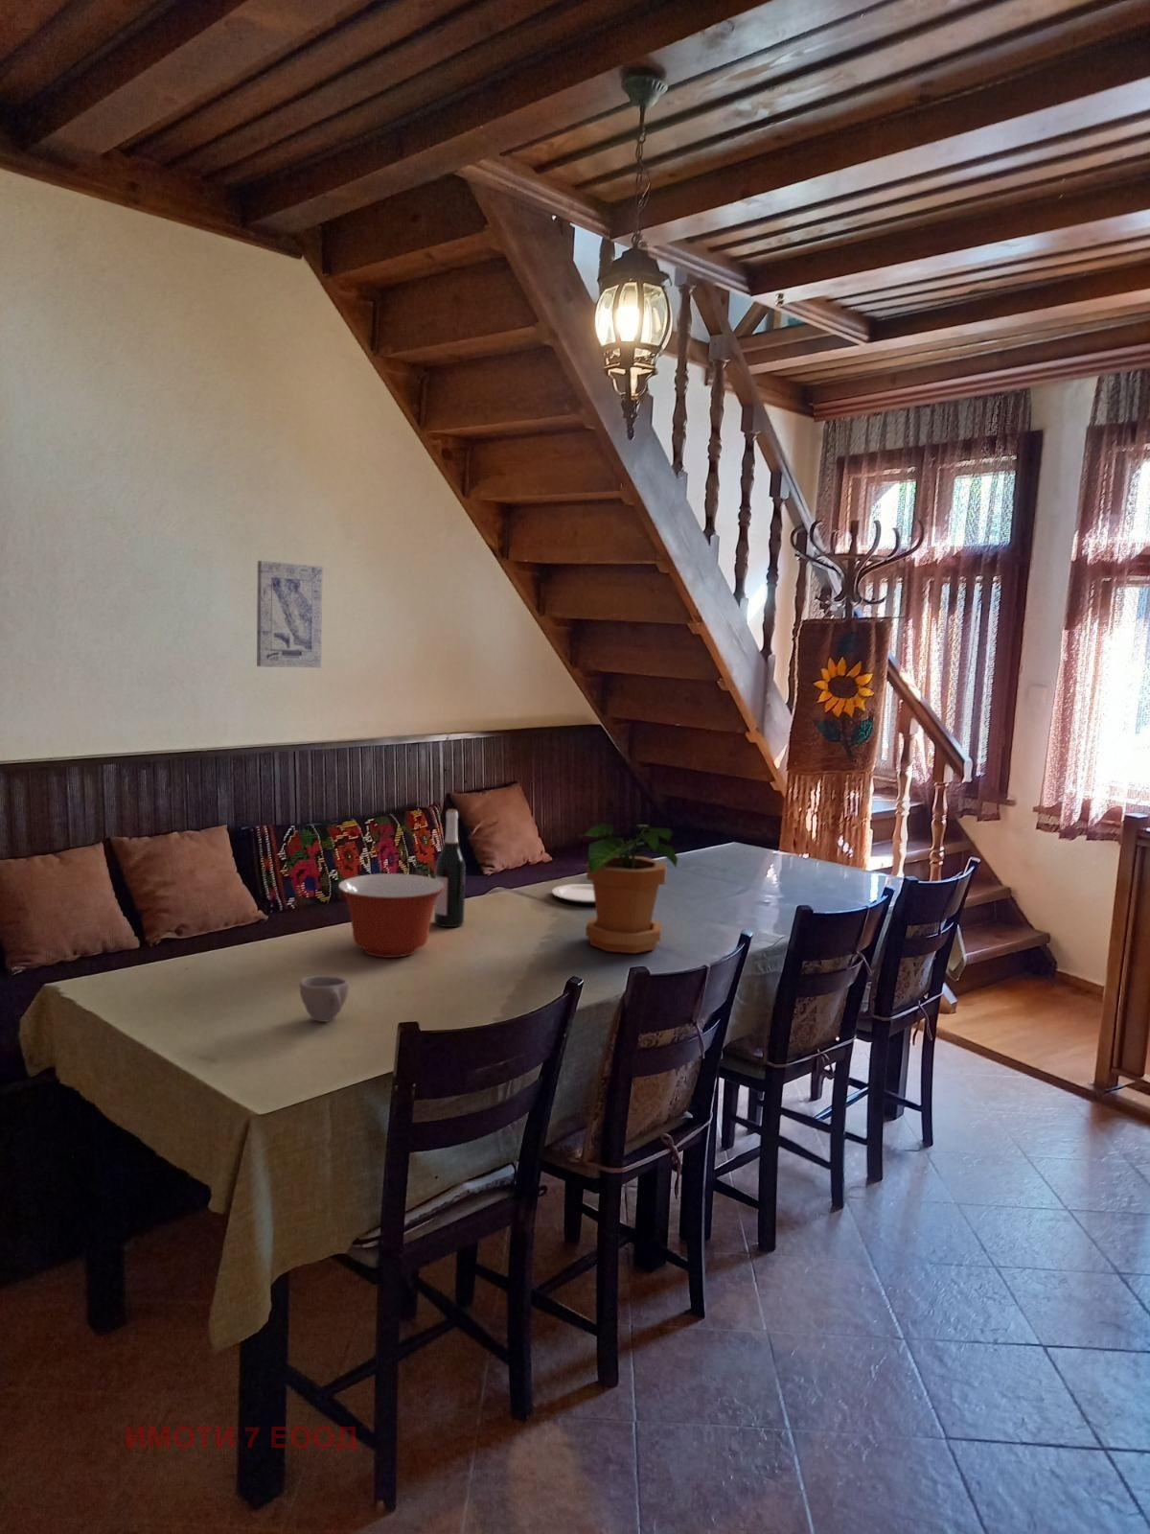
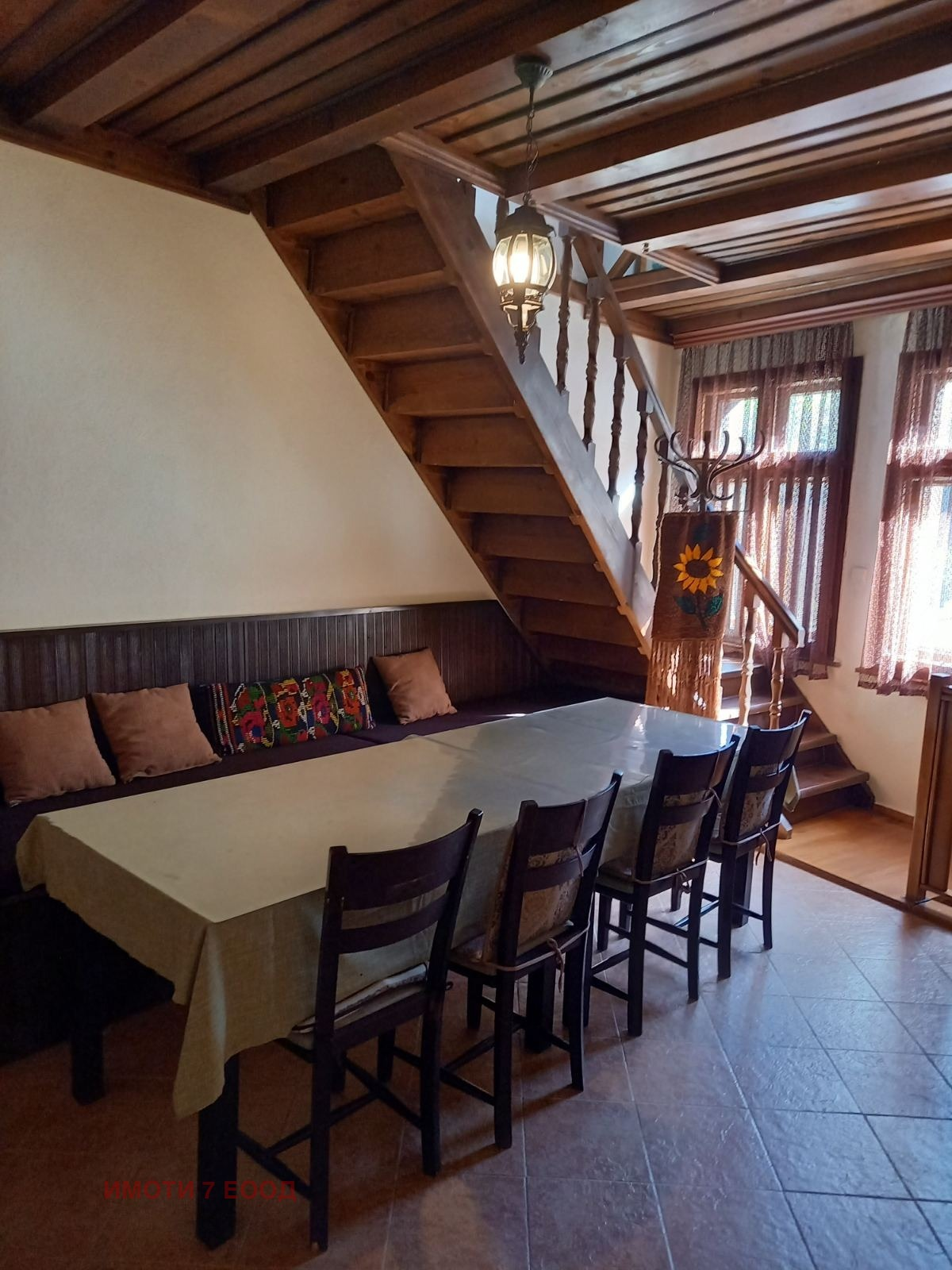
- wine bottle [434,808,466,928]
- wall art [256,560,324,668]
- mixing bowl [337,872,445,959]
- plate [551,883,596,905]
- potted plant [577,821,679,954]
- cup [298,975,350,1023]
